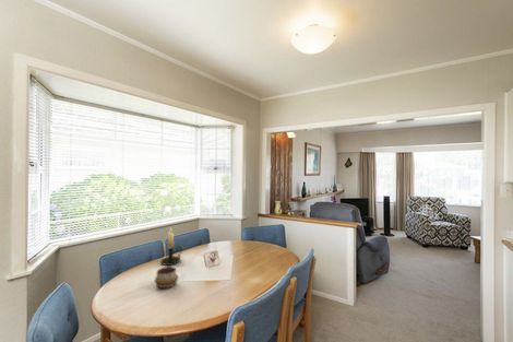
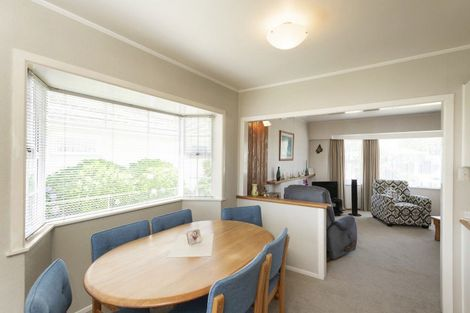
- decorative bowl [154,266,179,290]
- candle holder [159,226,183,267]
